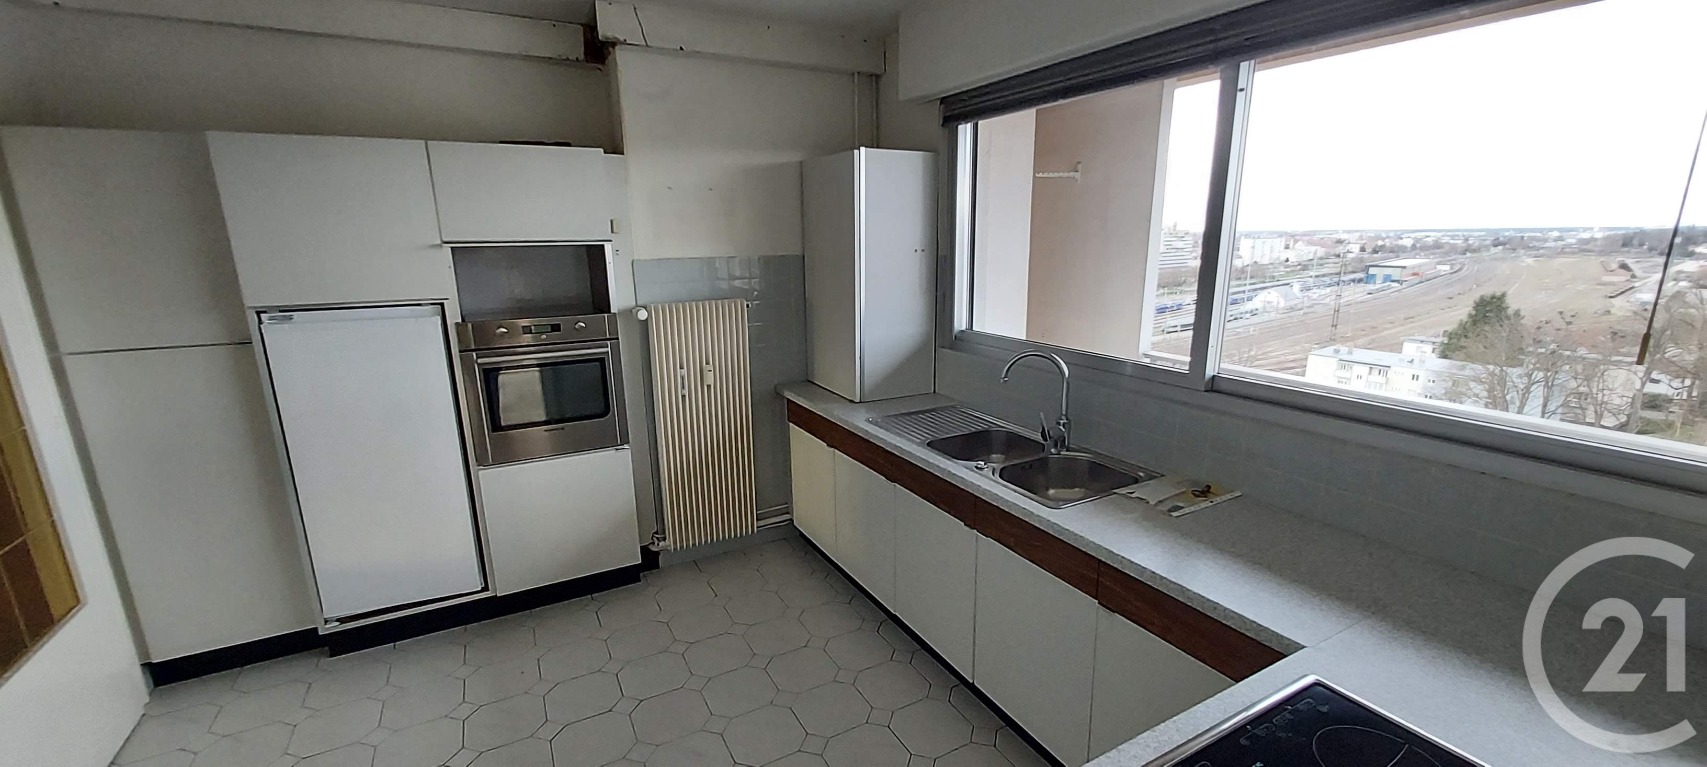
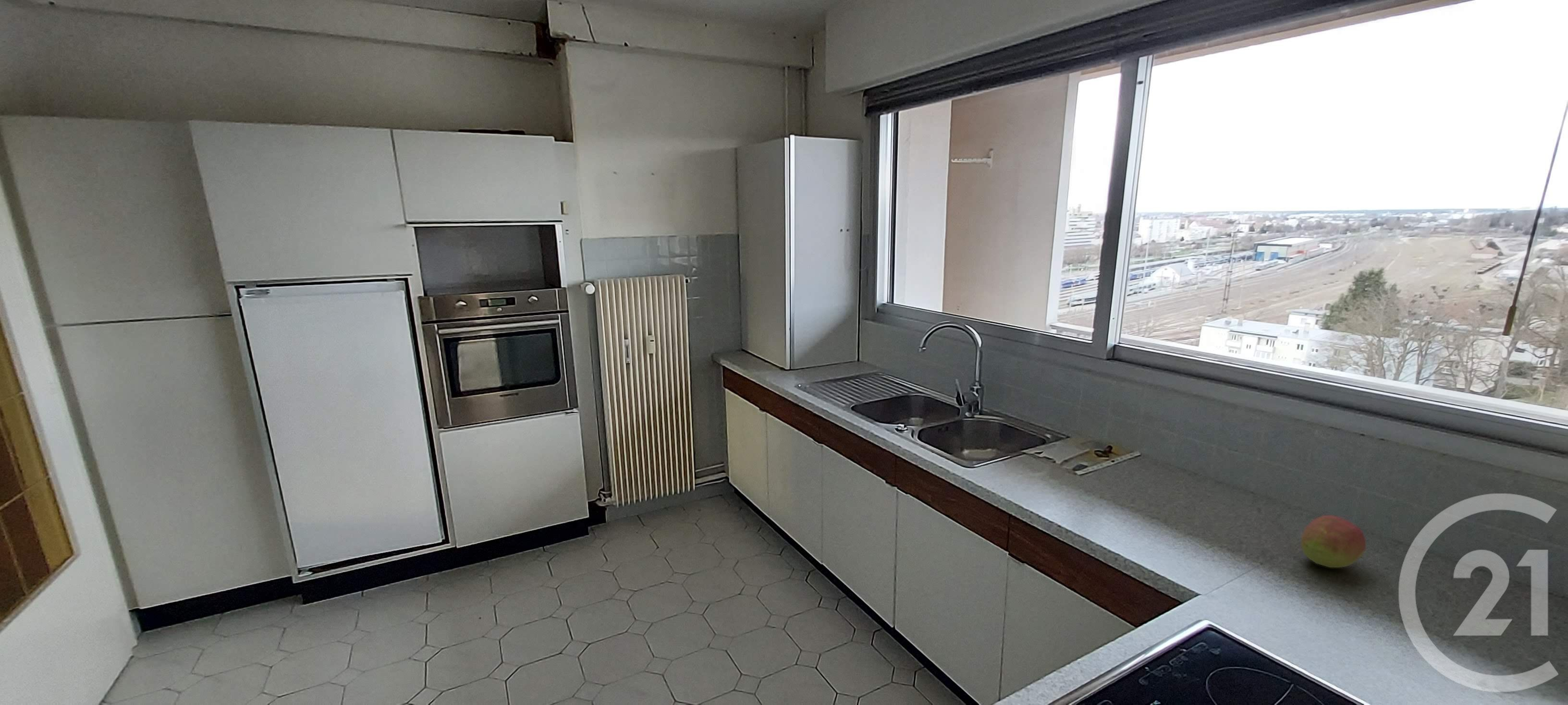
+ fruit [1300,514,1366,568]
